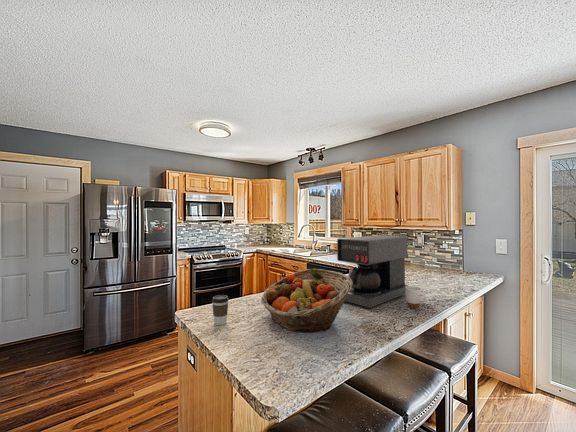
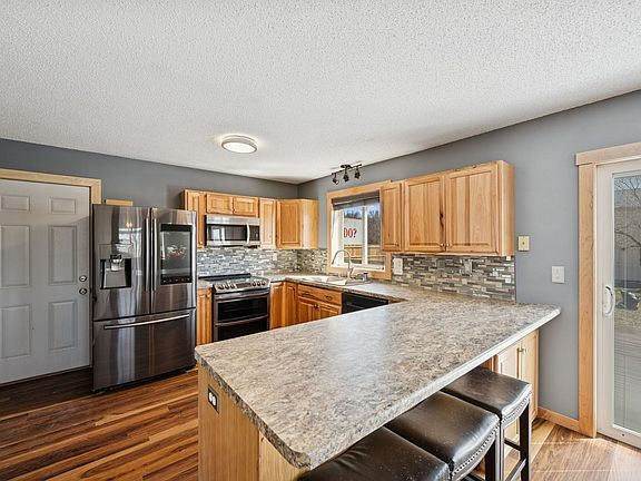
- coffee maker [336,234,410,310]
- mug [404,285,428,309]
- fruit basket [260,268,353,333]
- coffee cup [211,294,230,326]
